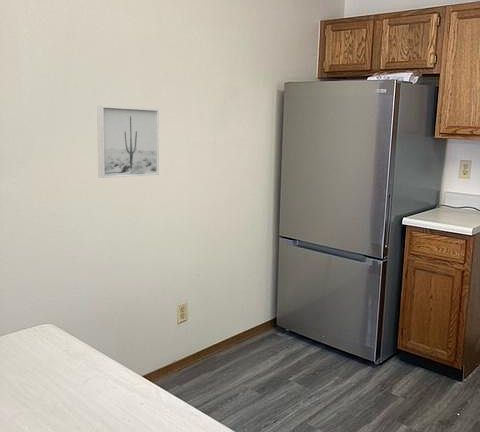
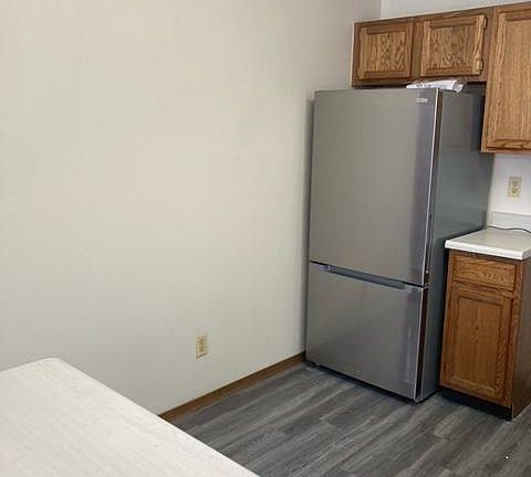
- wall art [96,105,160,179]
